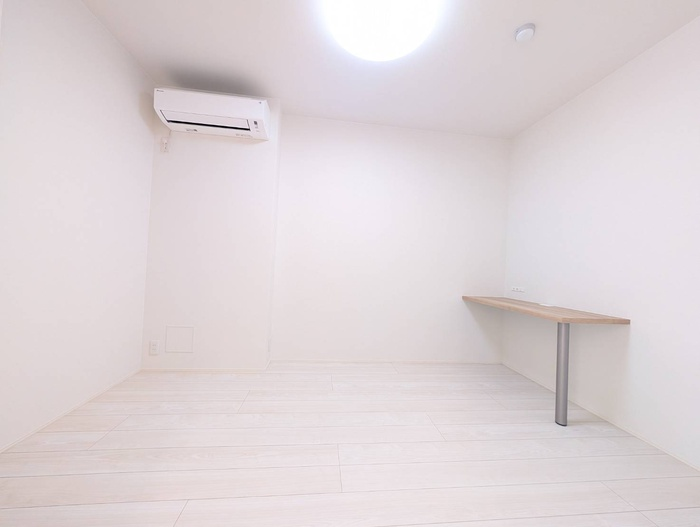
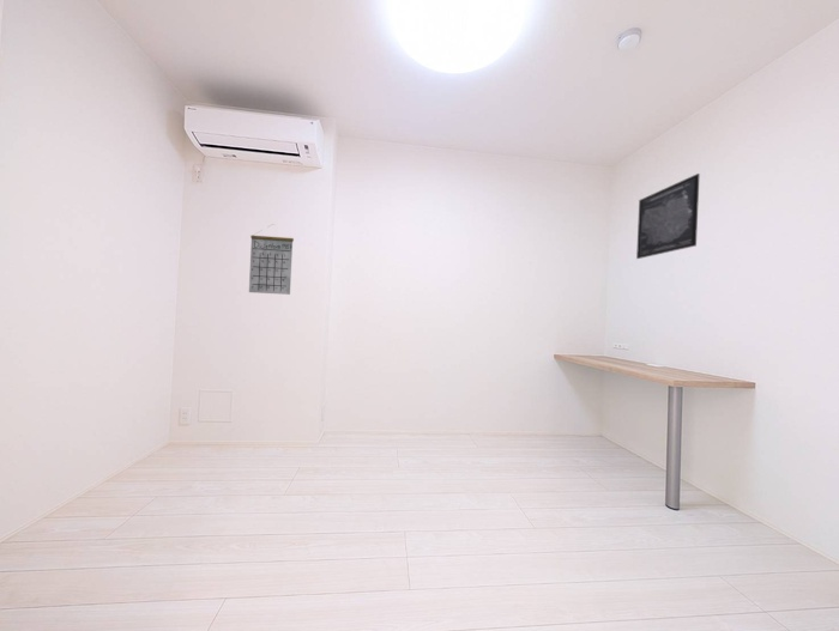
+ calendar [248,223,295,296]
+ wall art [635,172,701,260]
